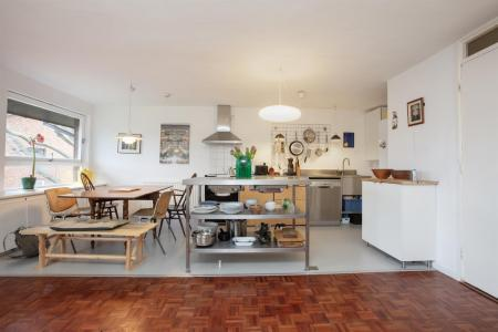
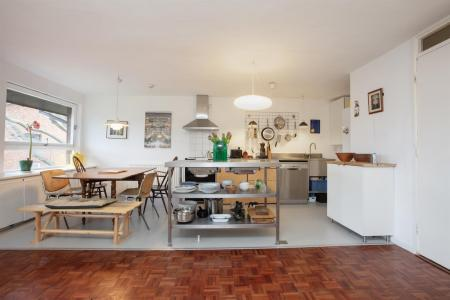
- backpack [2,225,52,259]
